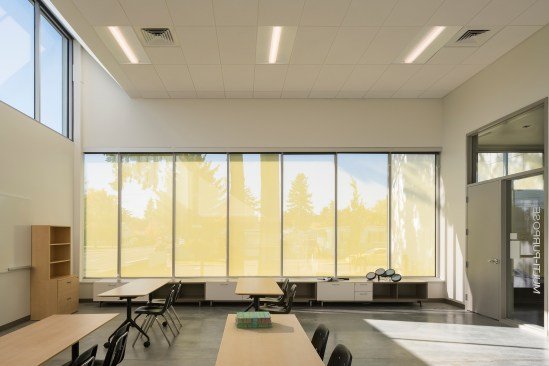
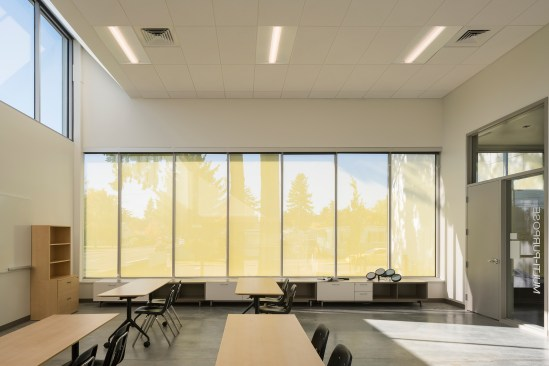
- stack of books [234,311,274,329]
